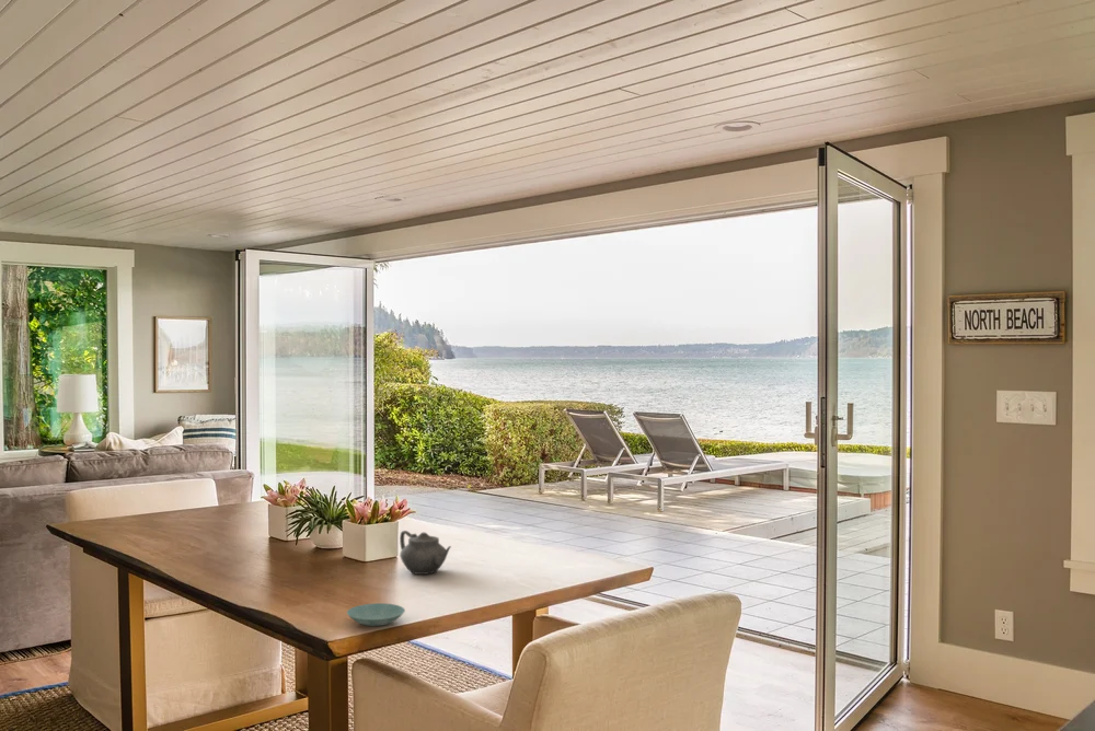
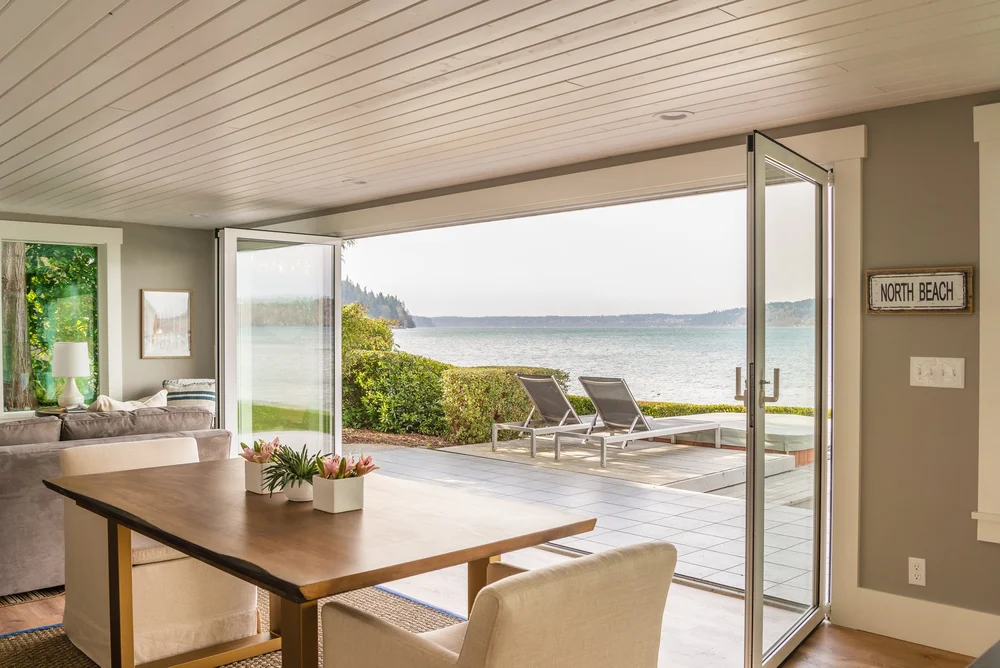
- saucer [346,602,406,627]
- teapot [399,530,452,576]
